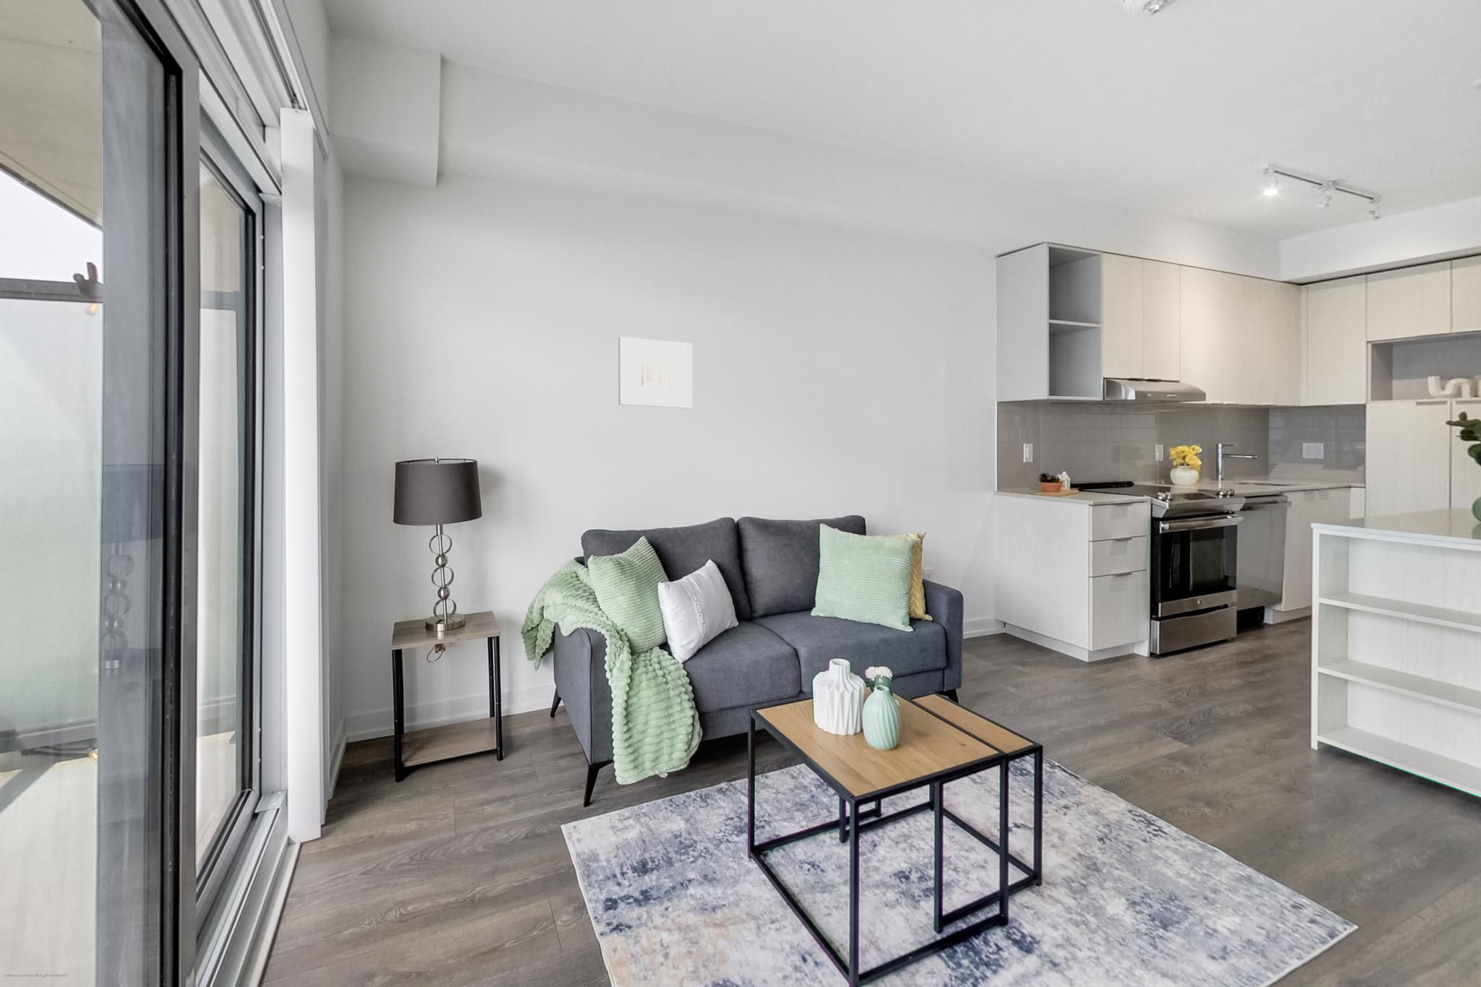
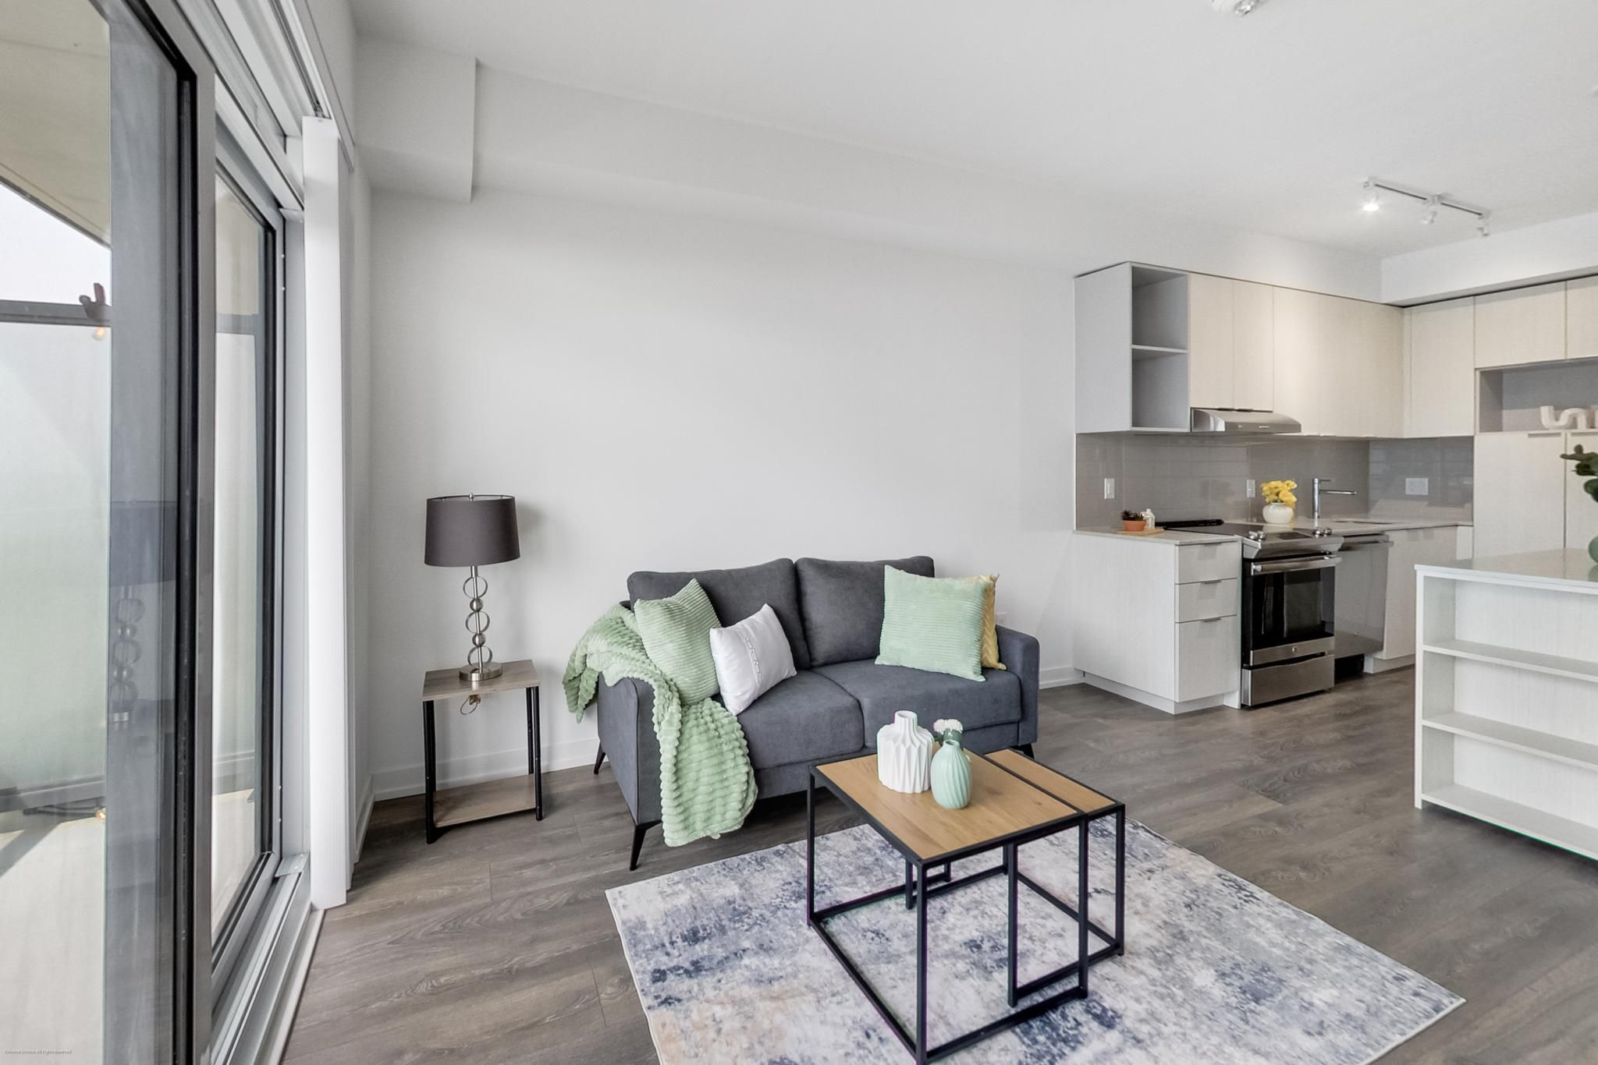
- wall art [618,336,693,409]
